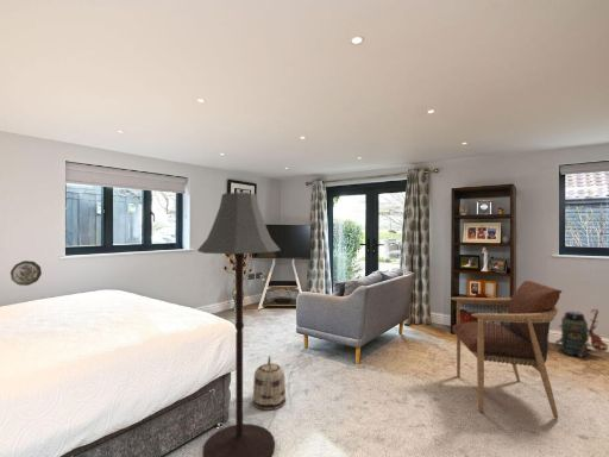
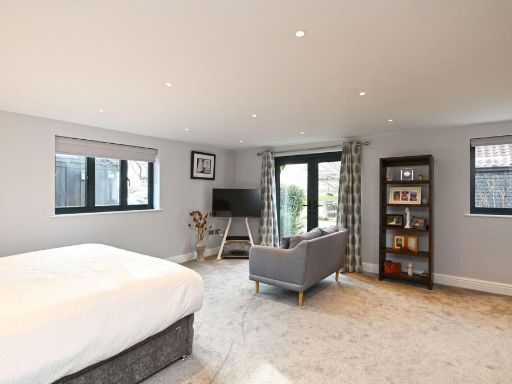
- floor lamp [196,192,282,457]
- basket [251,355,287,412]
- backpack [554,308,609,358]
- decorative plate [10,259,43,287]
- armchair [450,280,563,420]
